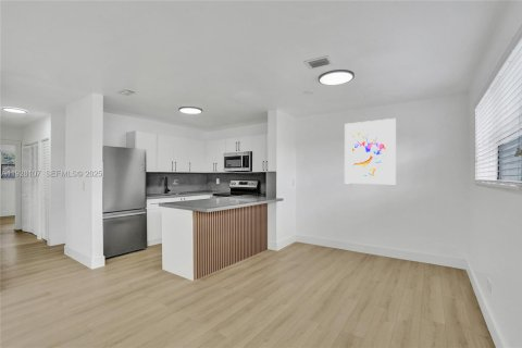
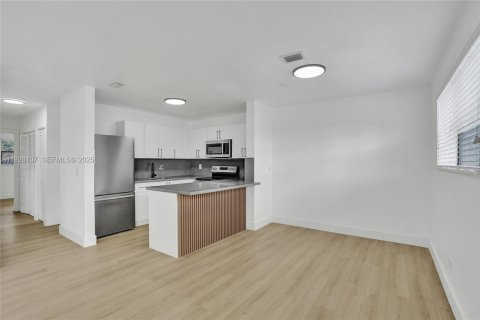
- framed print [344,117,397,185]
